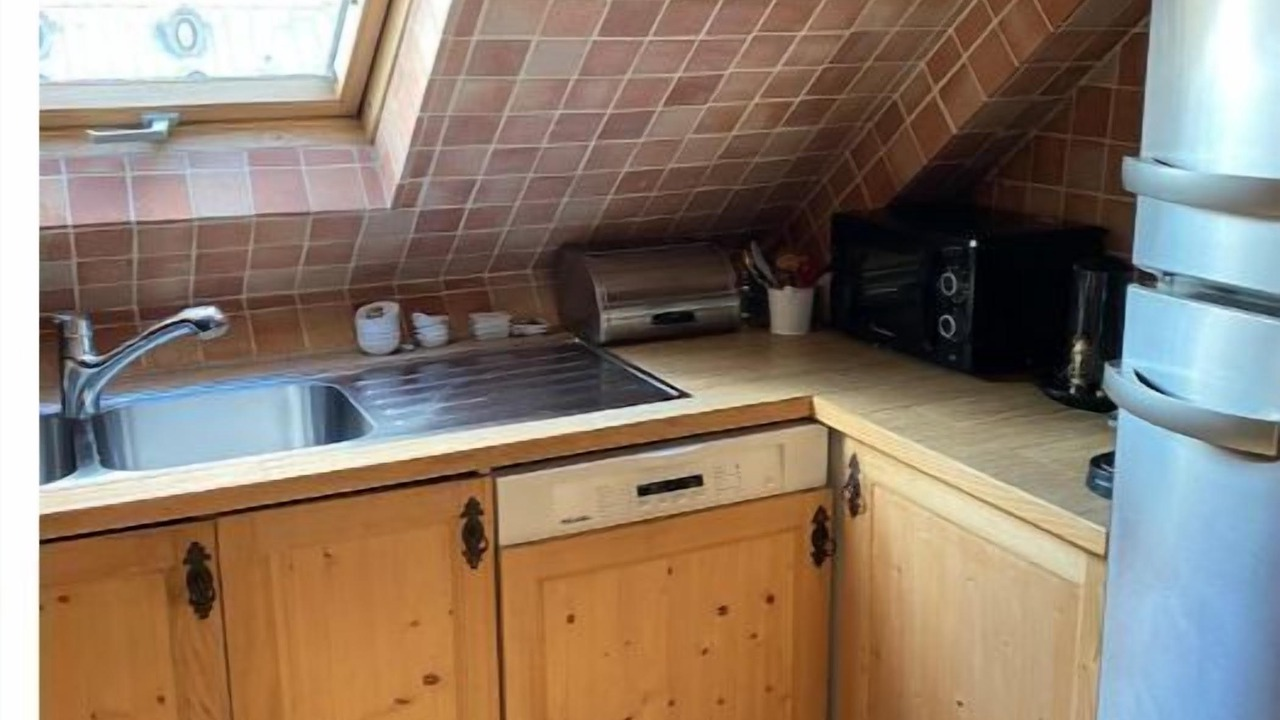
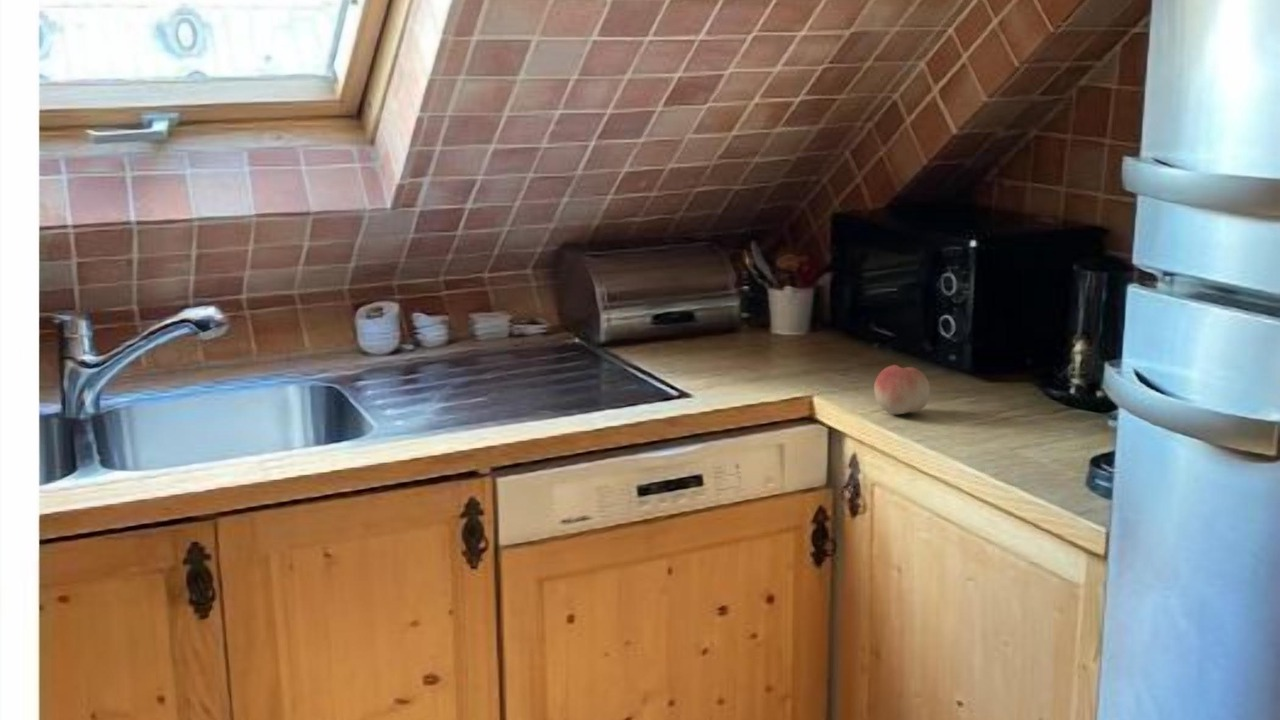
+ fruit [873,364,931,415]
